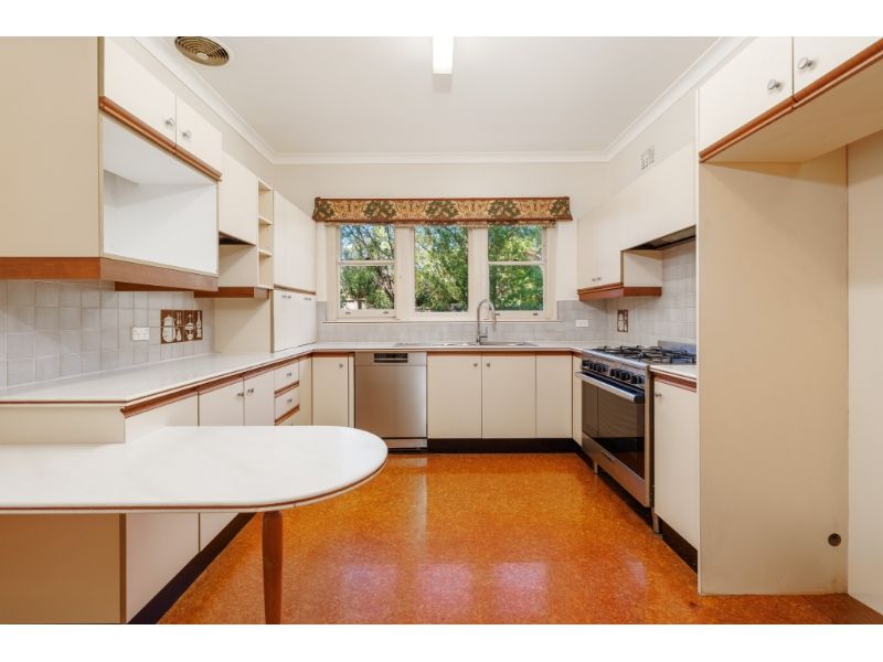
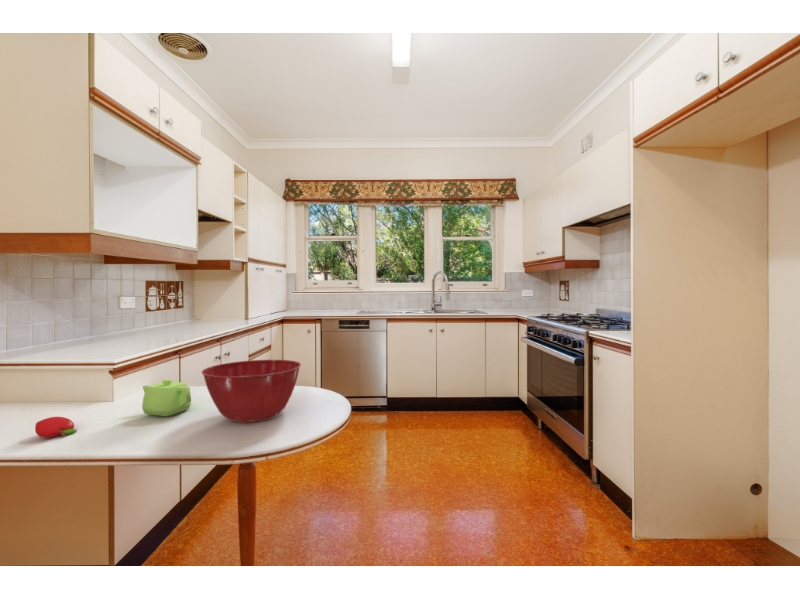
+ fruit [34,416,78,439]
+ teapot [141,378,192,417]
+ mixing bowl [201,359,302,424]
